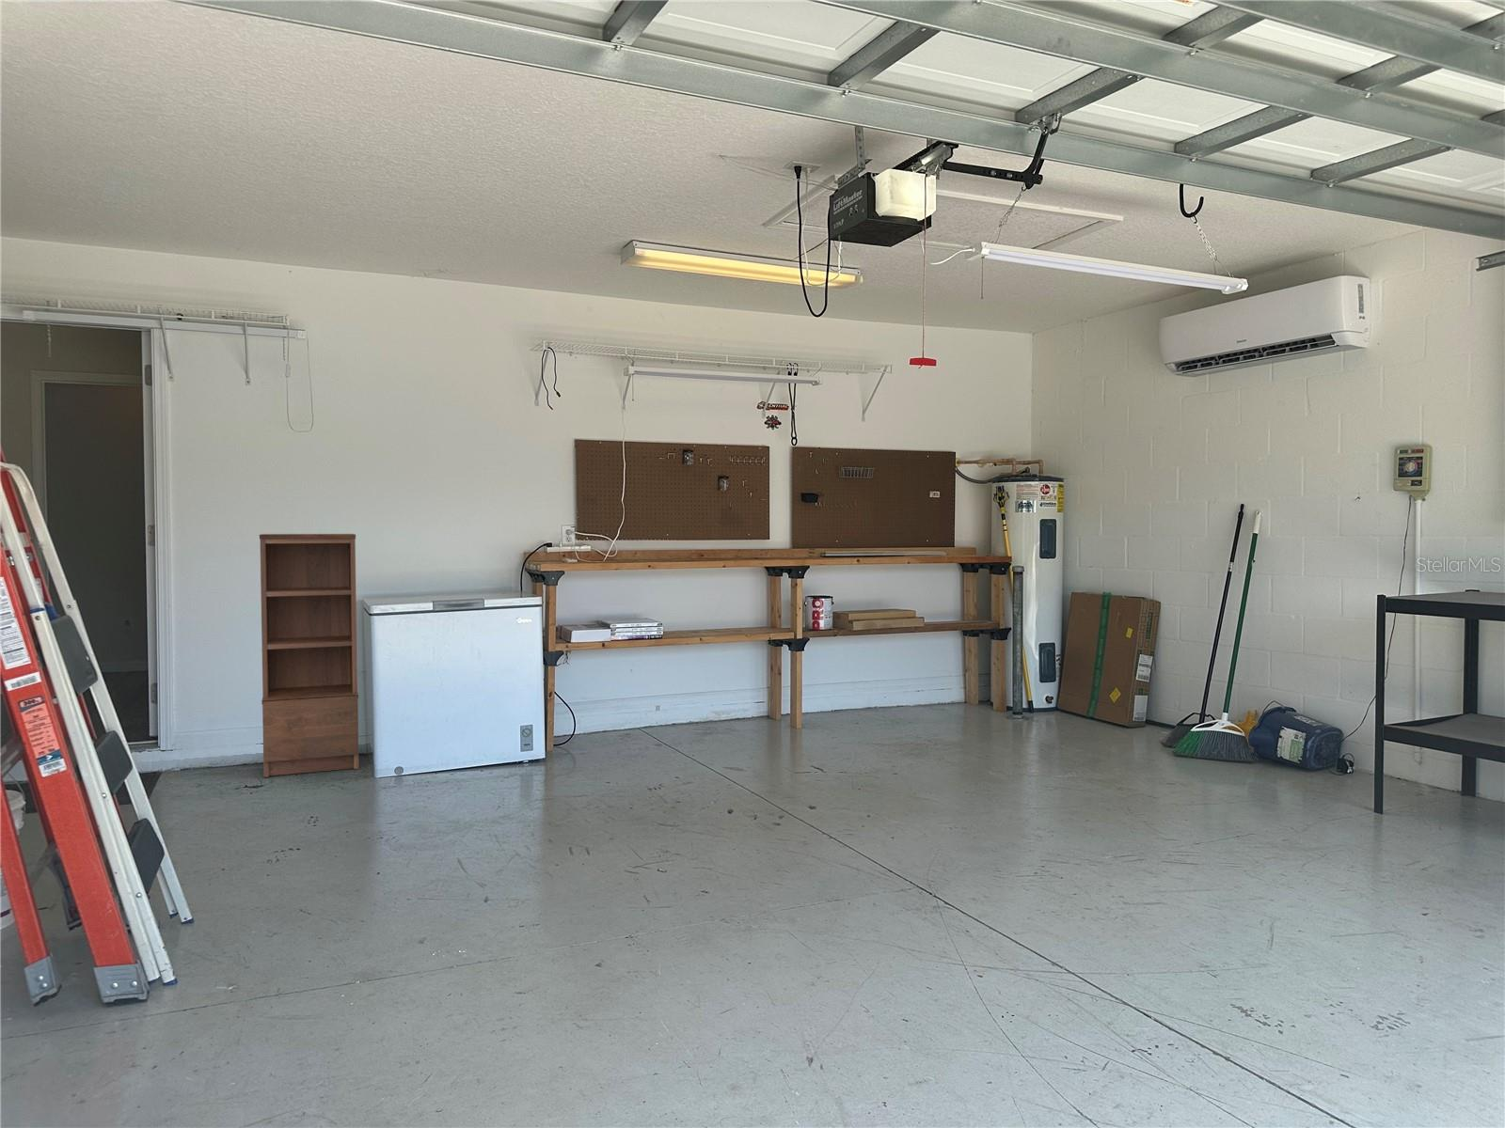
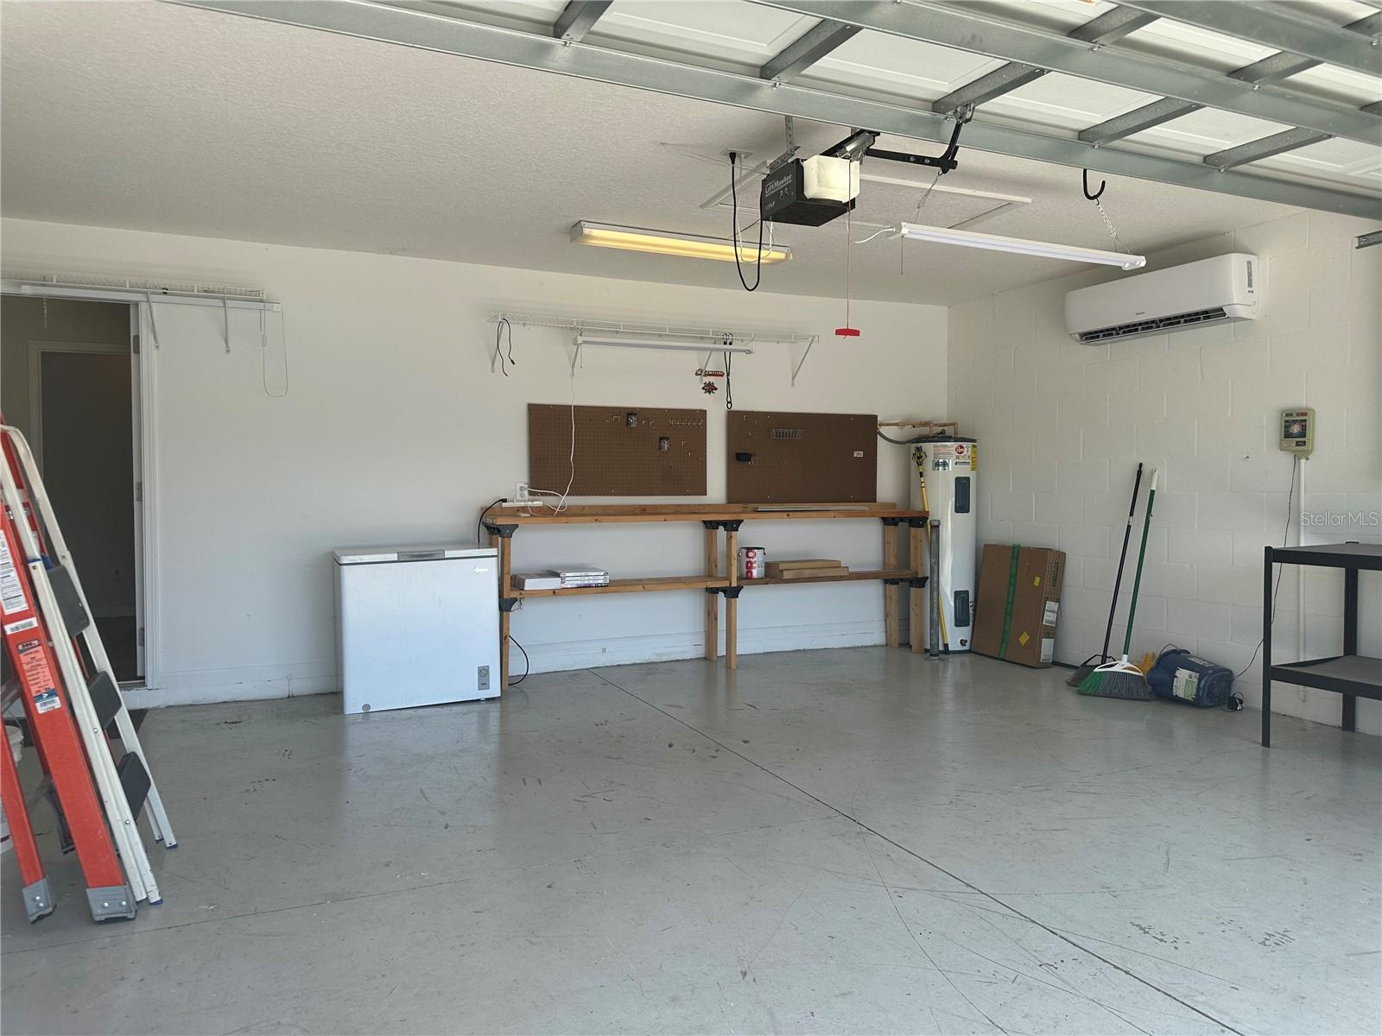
- shelving unit [258,533,359,778]
